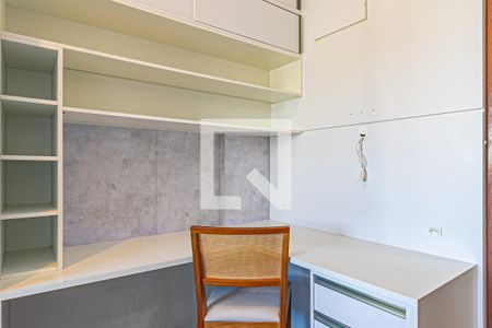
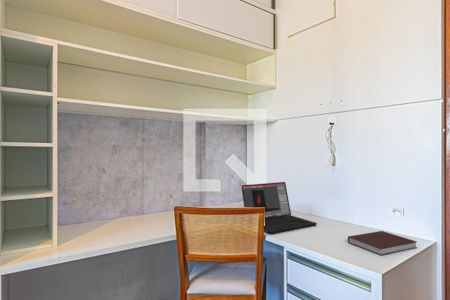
+ laptop [240,181,318,235]
+ notebook [347,230,418,256]
